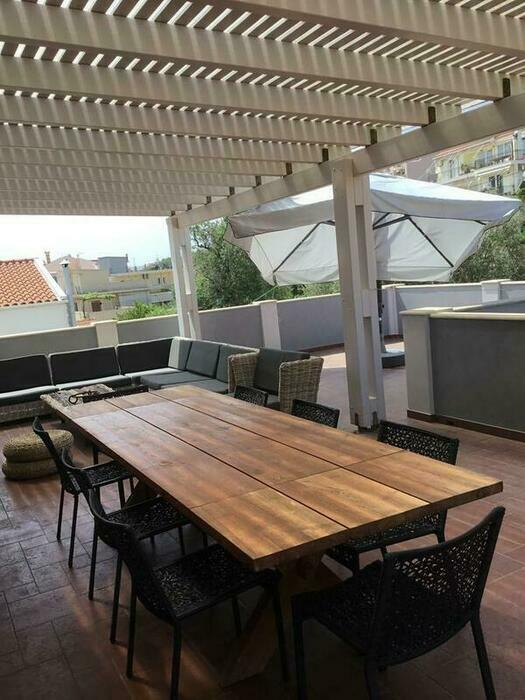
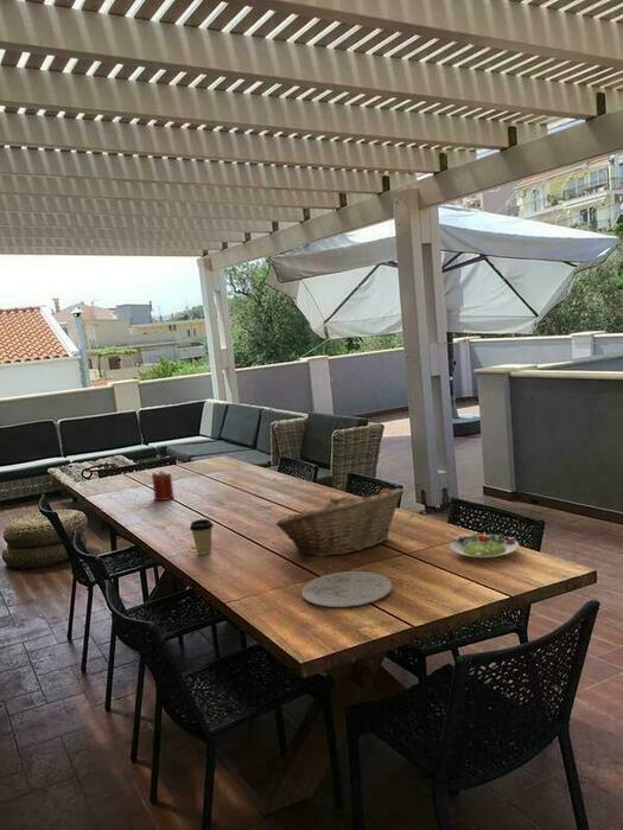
+ salad plate [449,532,520,560]
+ coffee cup [189,518,215,556]
+ fruit basket [274,487,405,557]
+ candle [151,470,176,502]
+ plate [300,570,393,608]
